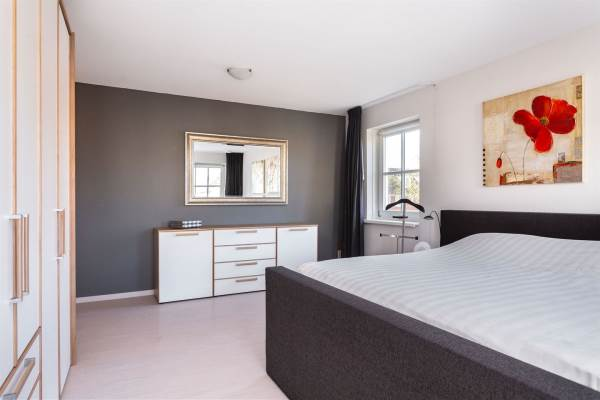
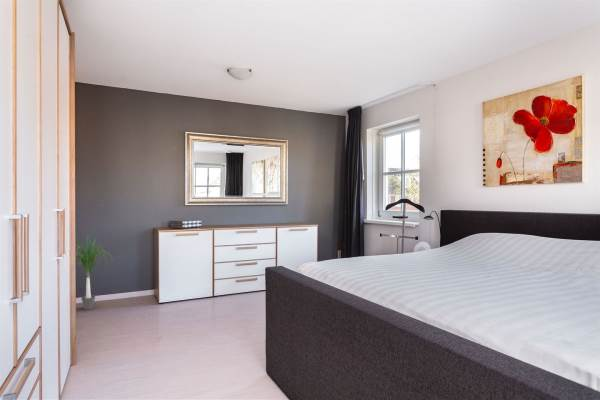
+ potted plant [75,235,114,311]
